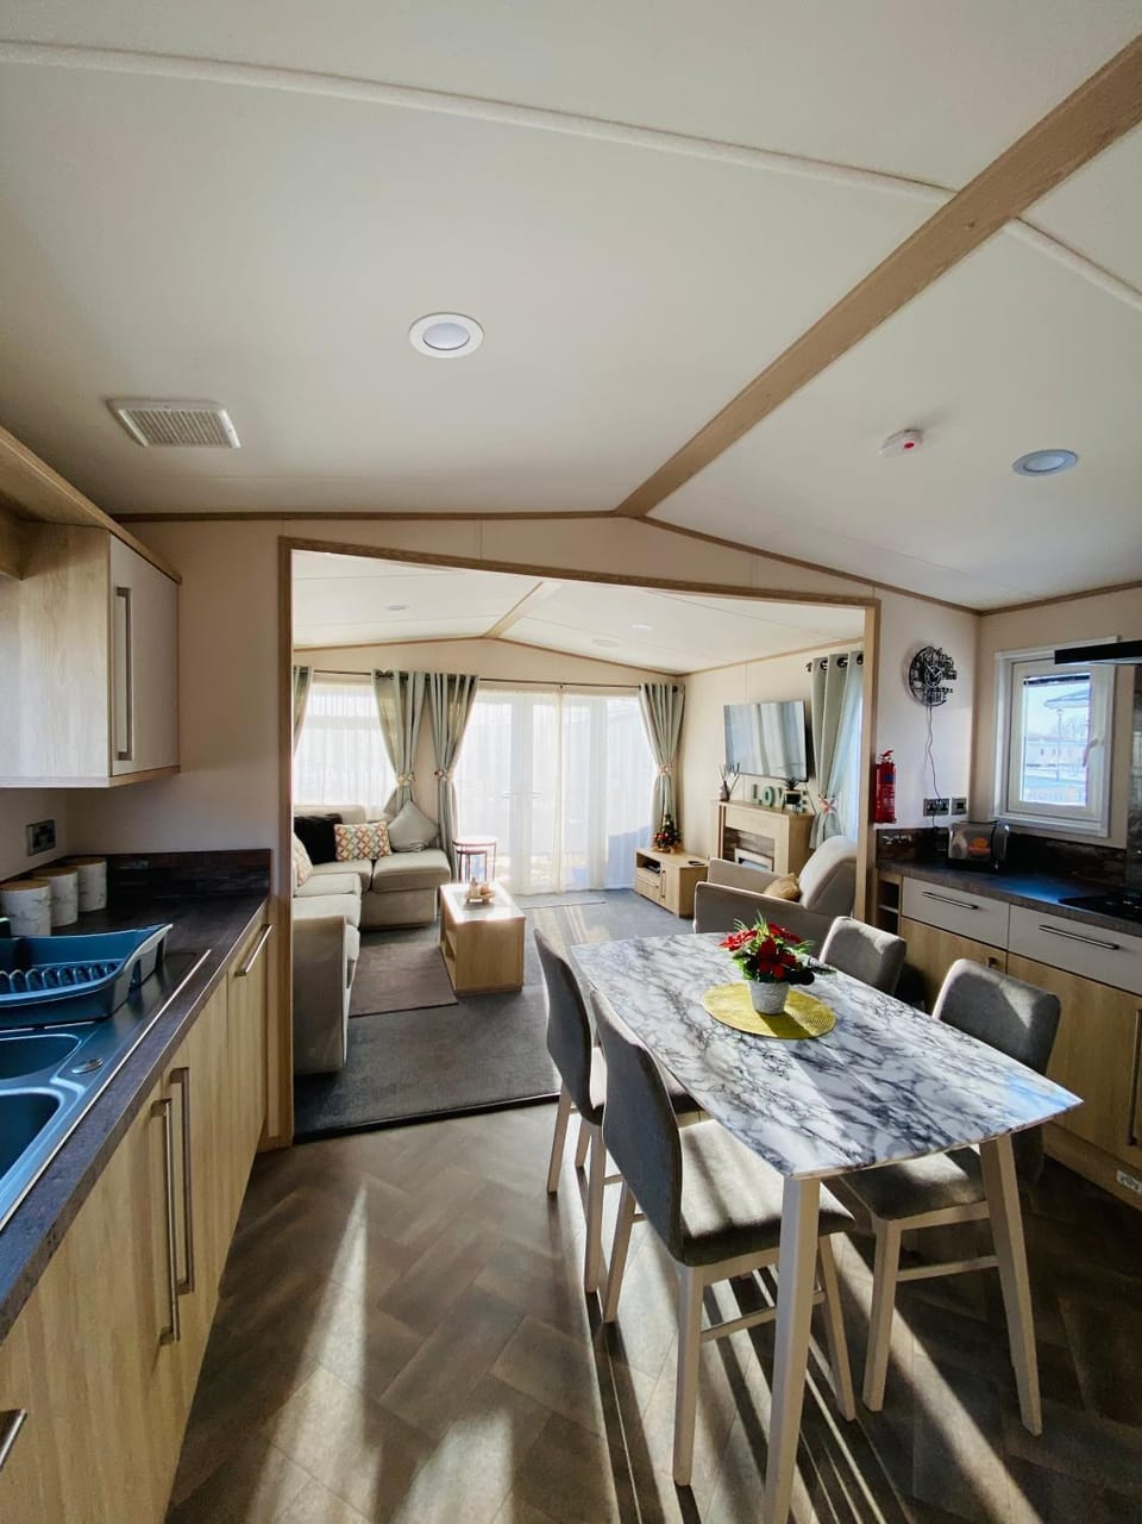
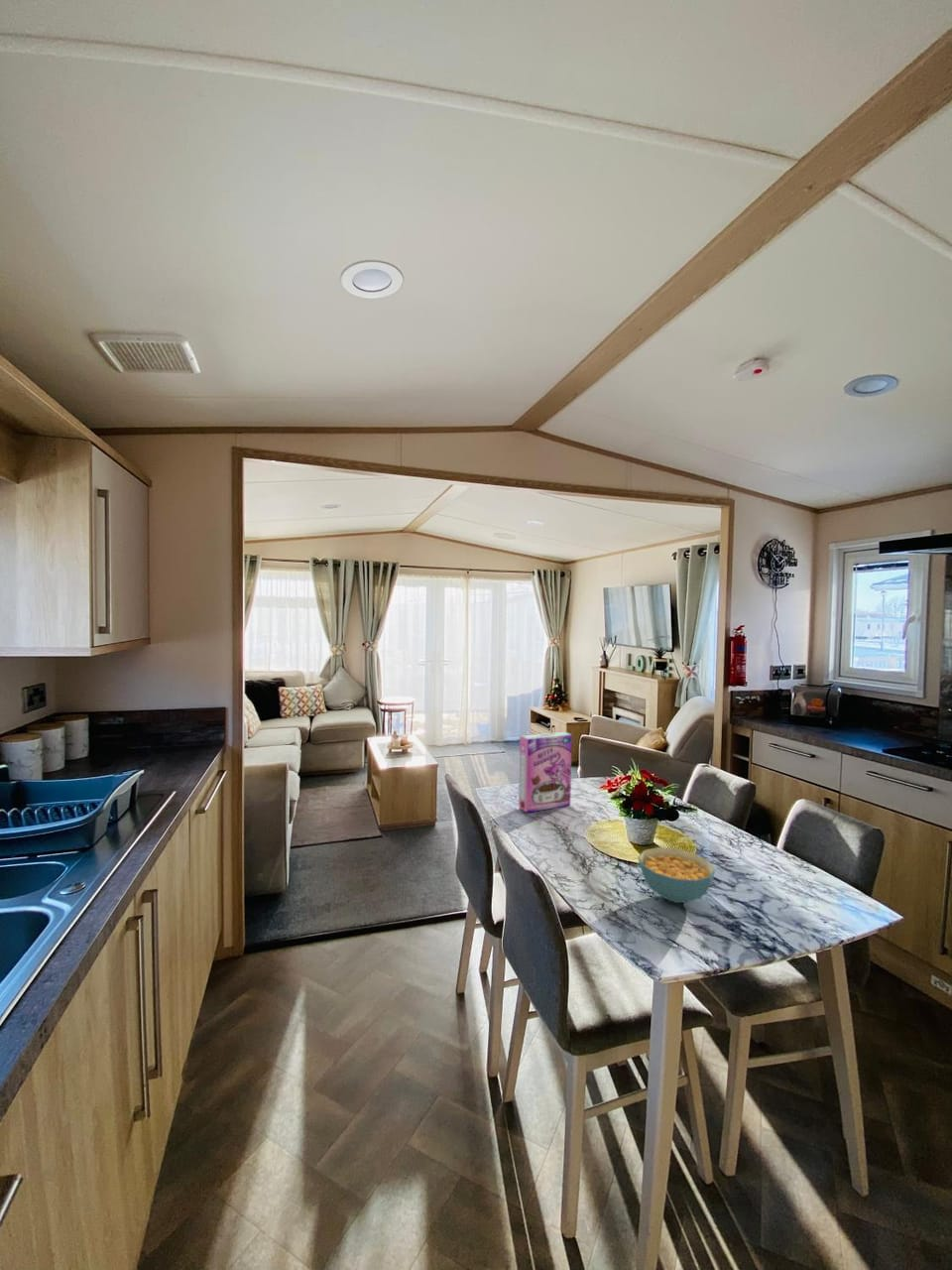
+ cereal box [518,731,573,814]
+ cereal bowl [638,846,716,904]
